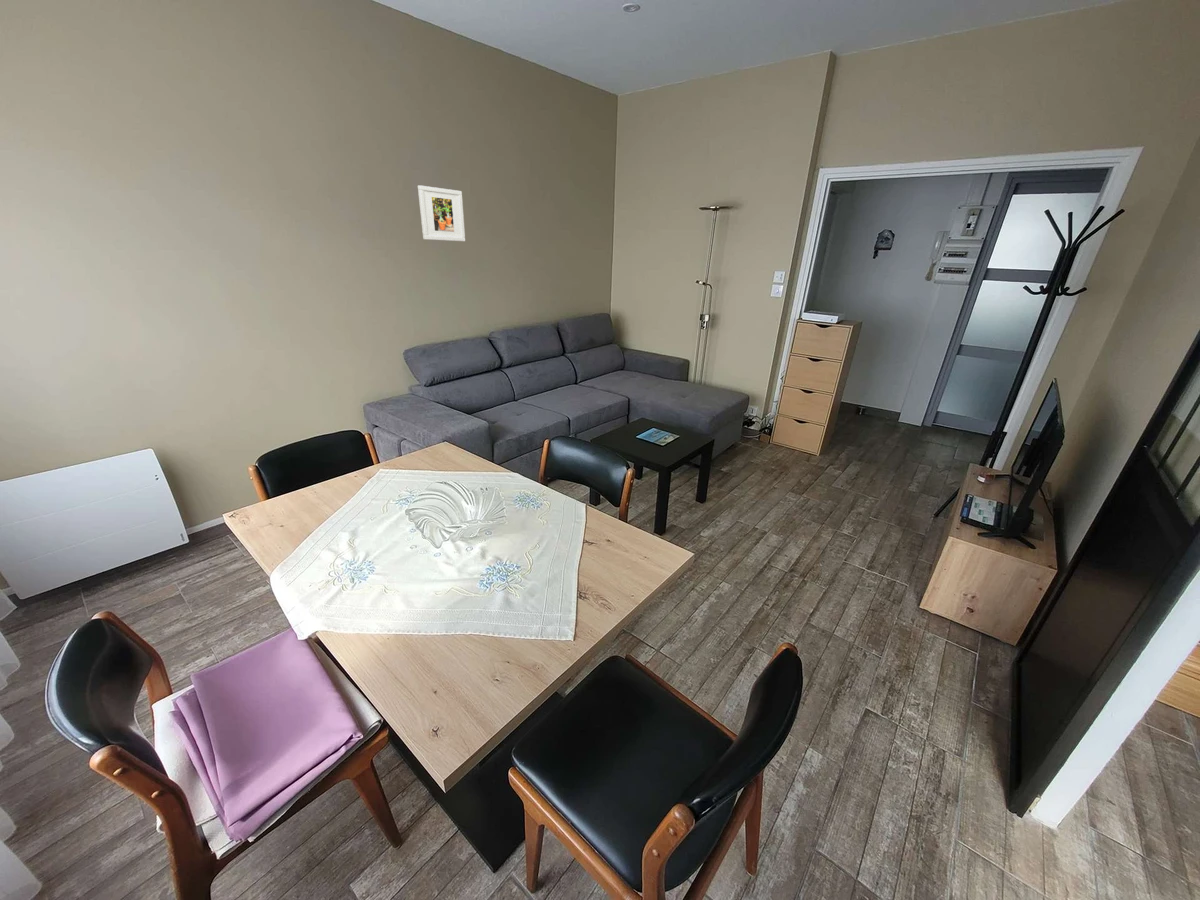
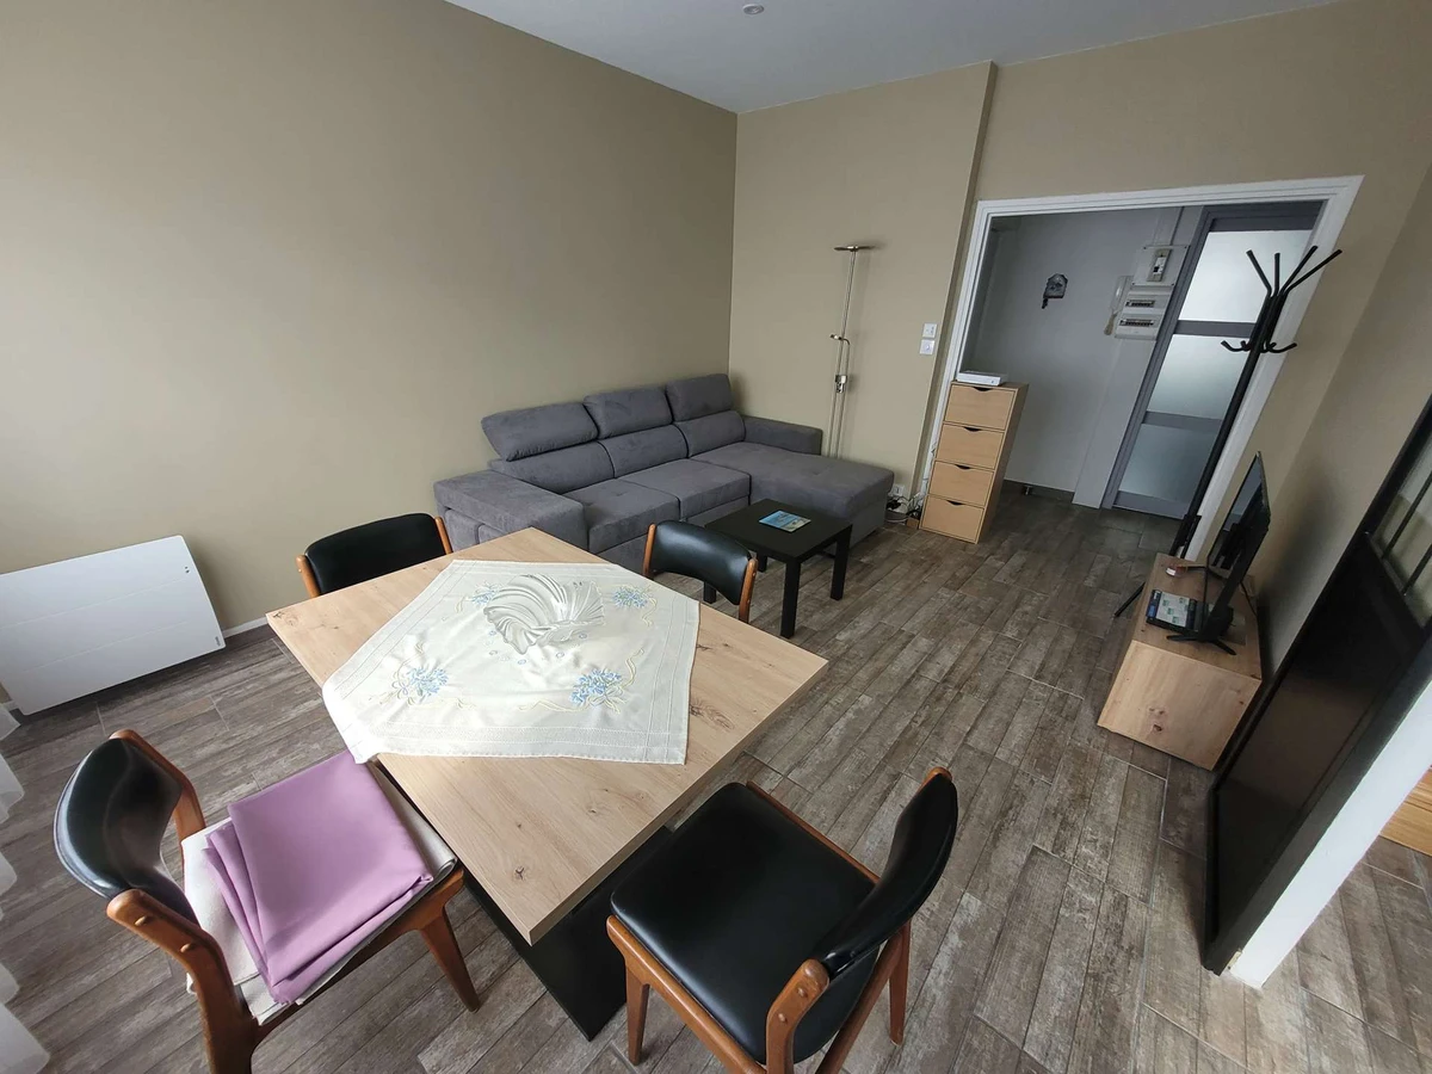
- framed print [417,184,466,242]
